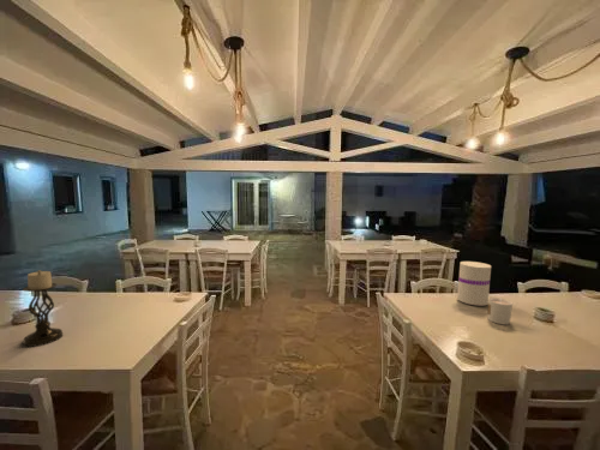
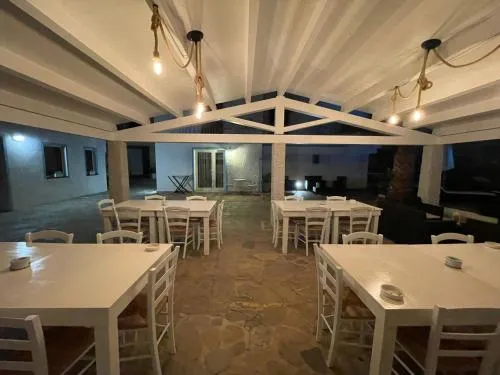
- vase [456,260,492,307]
- candle [486,296,514,325]
- candle holder [22,269,64,348]
